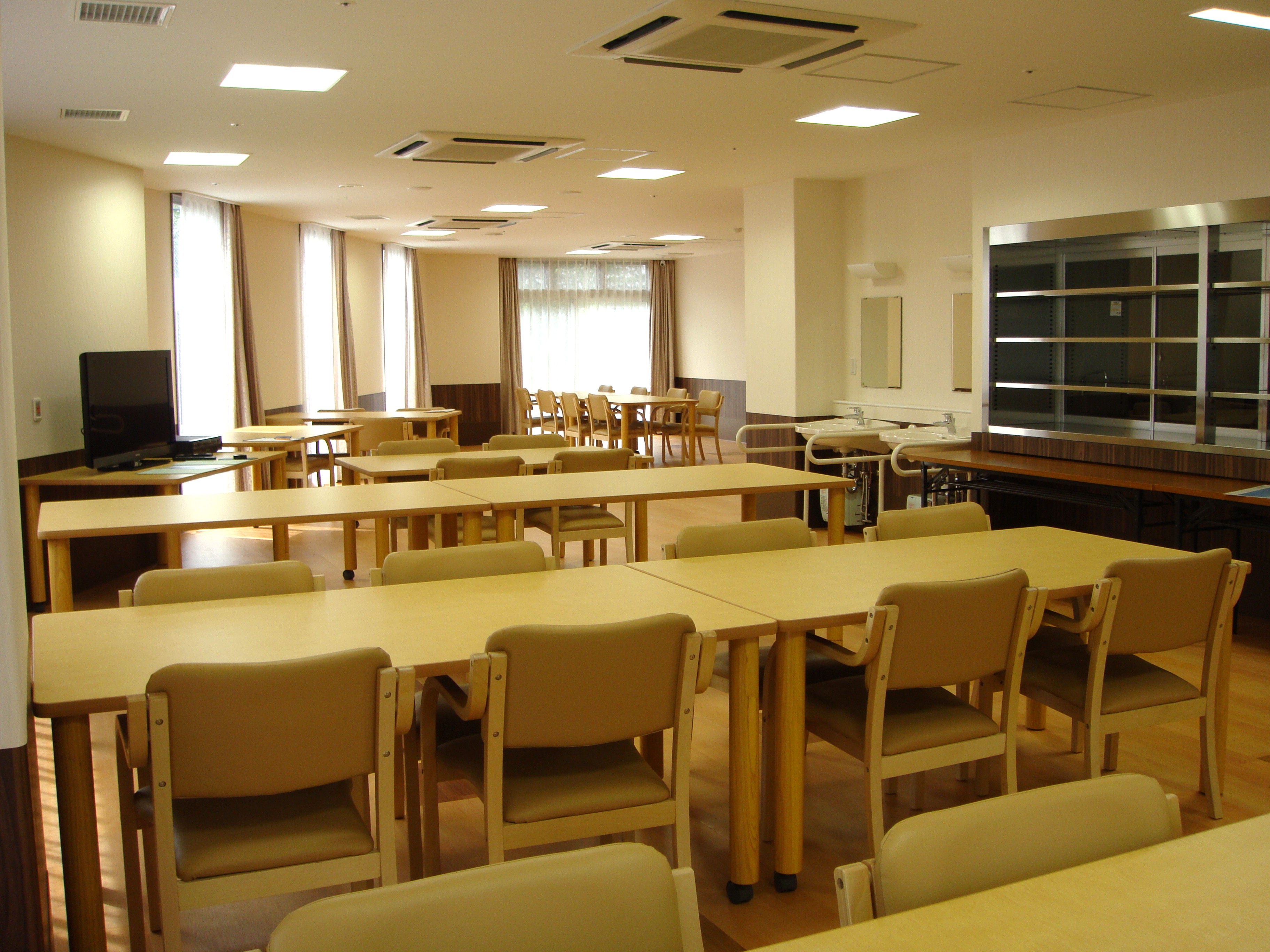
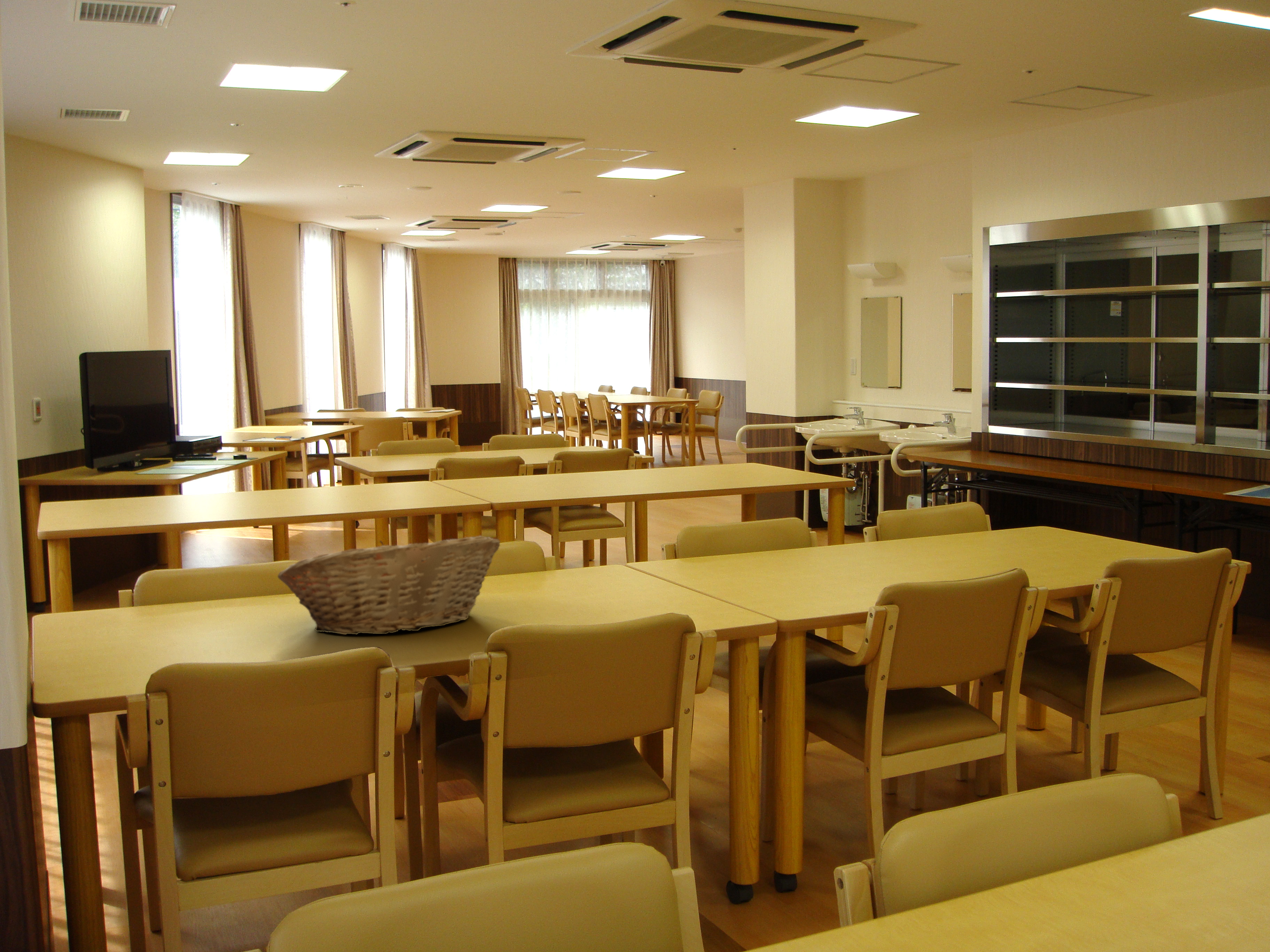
+ fruit basket [277,535,501,635]
